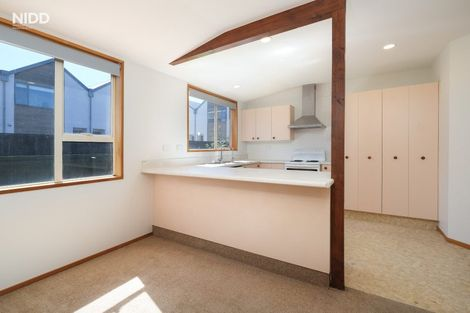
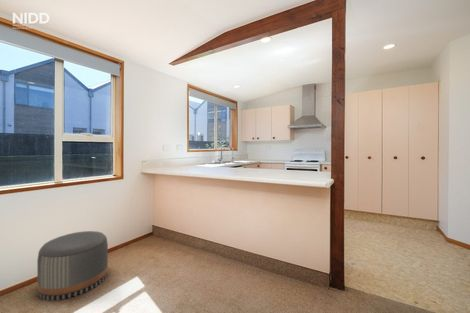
+ pouf [36,230,109,301]
